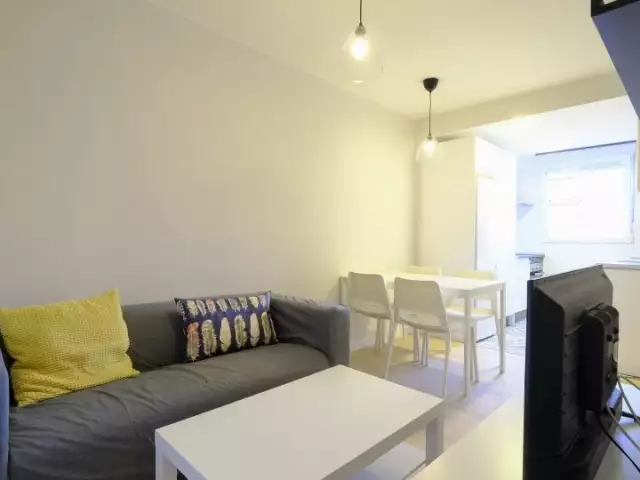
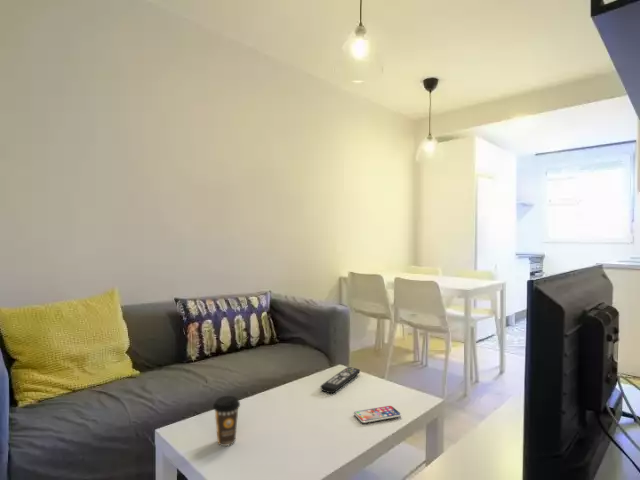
+ smartphone [353,405,402,424]
+ remote control [320,366,361,394]
+ coffee cup [212,395,241,447]
